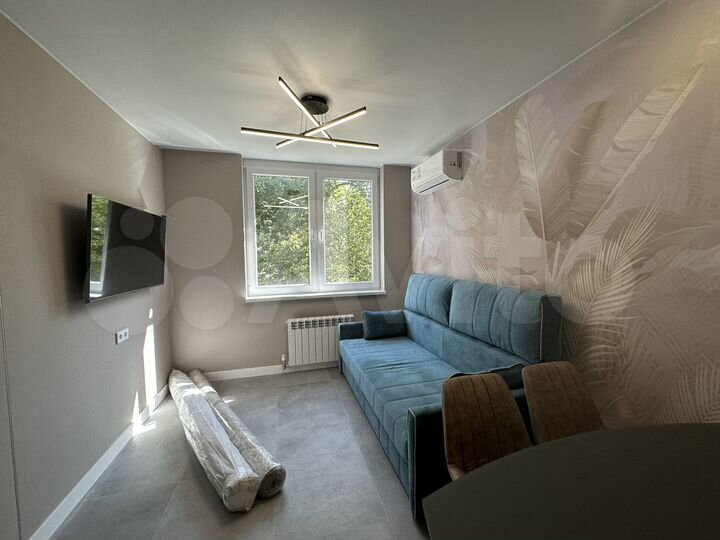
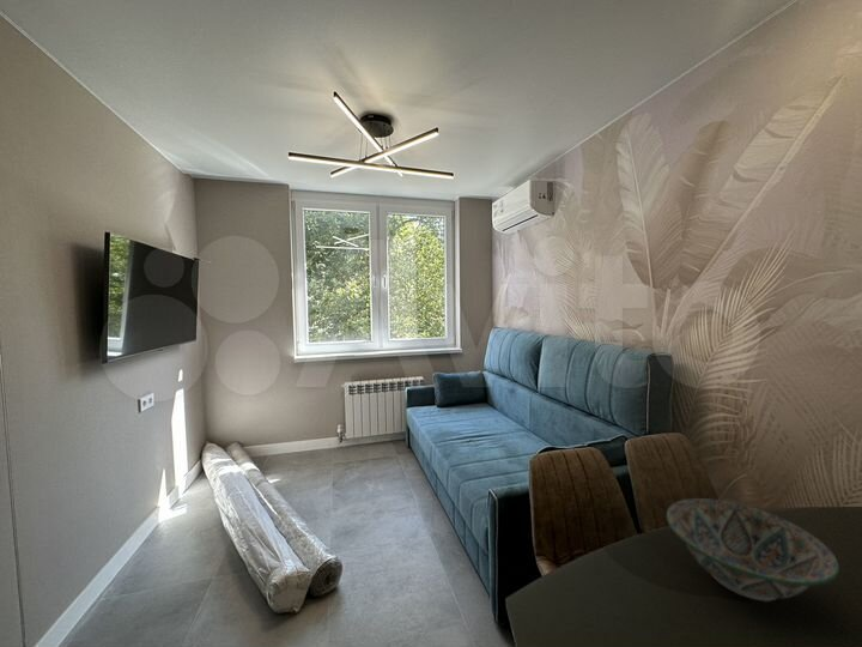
+ decorative bowl [666,497,840,603]
